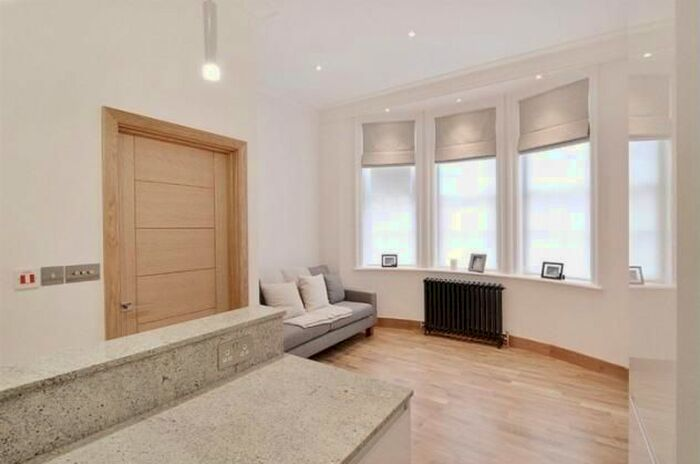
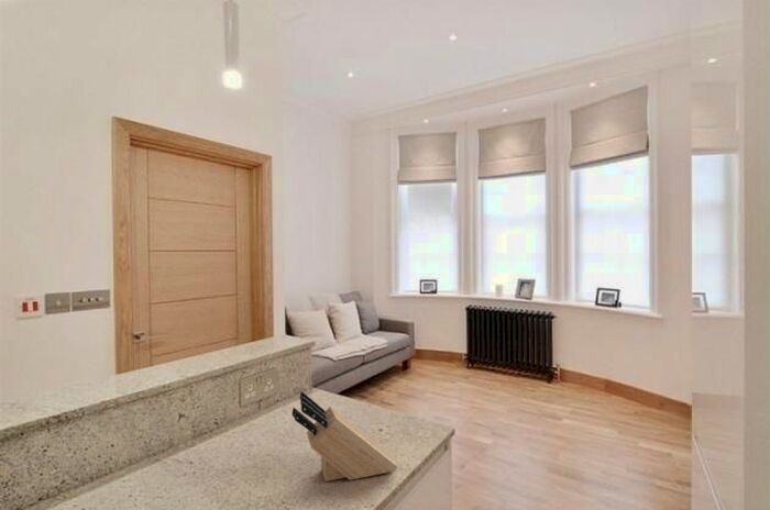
+ knife block [292,390,398,483]
